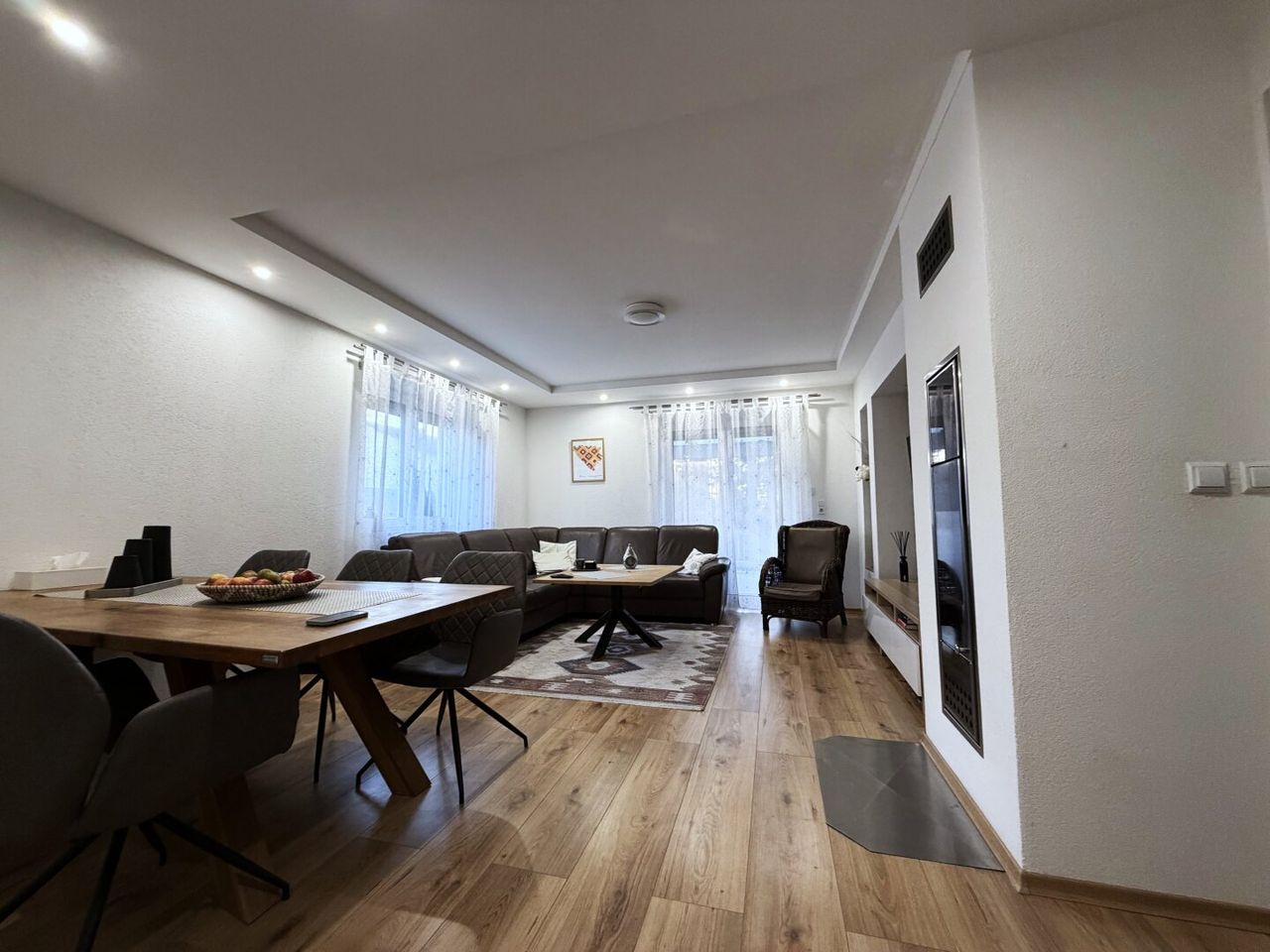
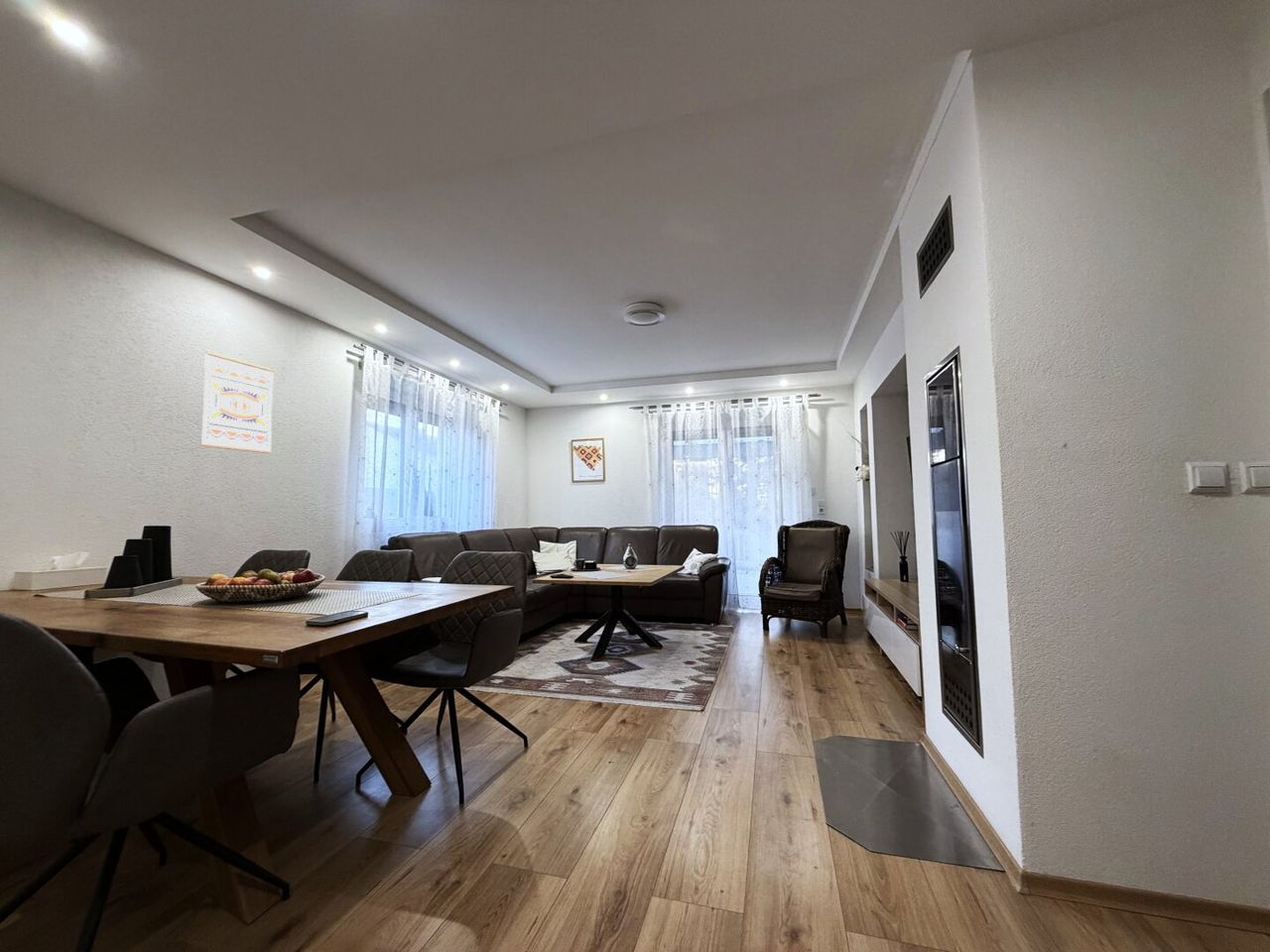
+ wall art [199,350,276,454]
